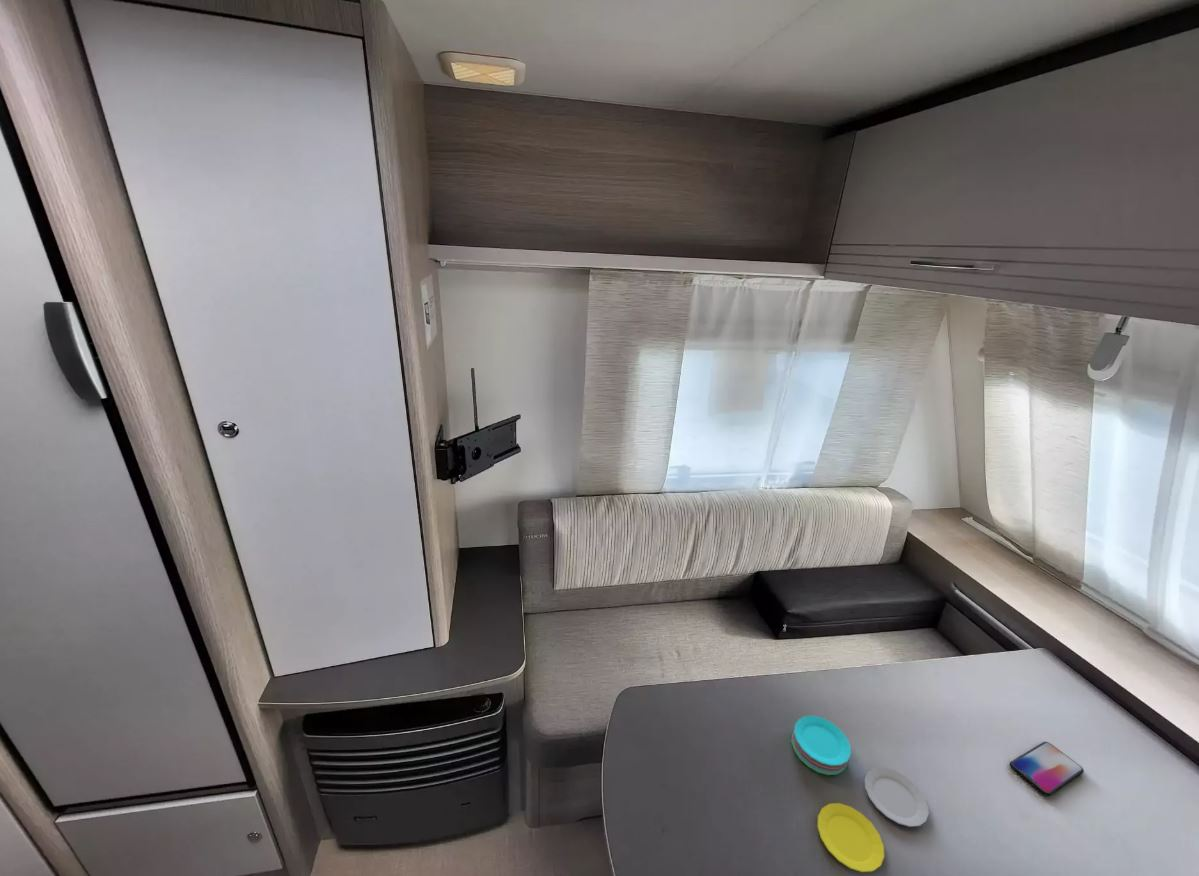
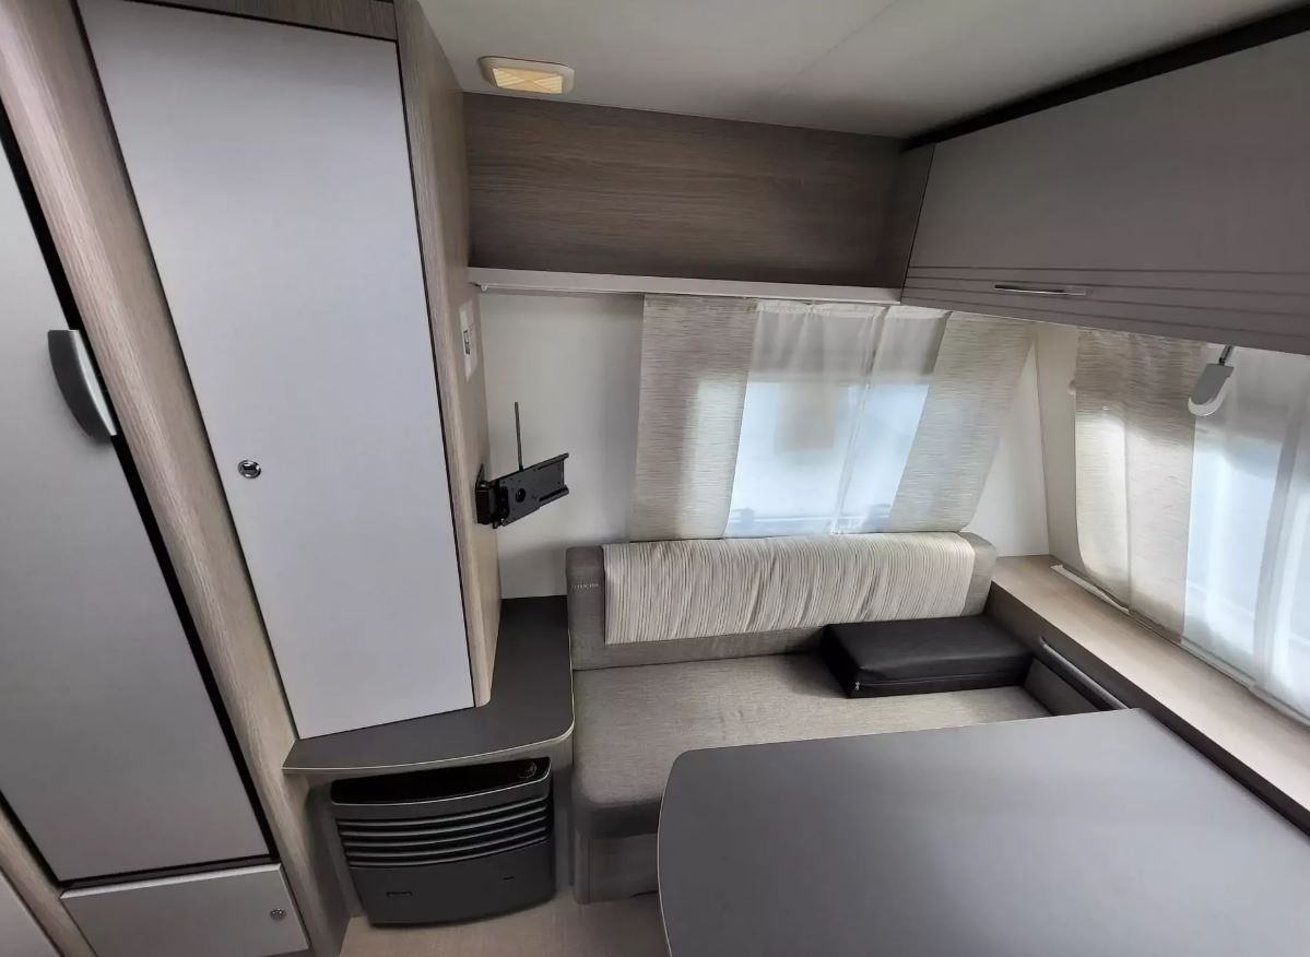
- smartphone [1009,741,1085,797]
- plate [791,715,930,873]
